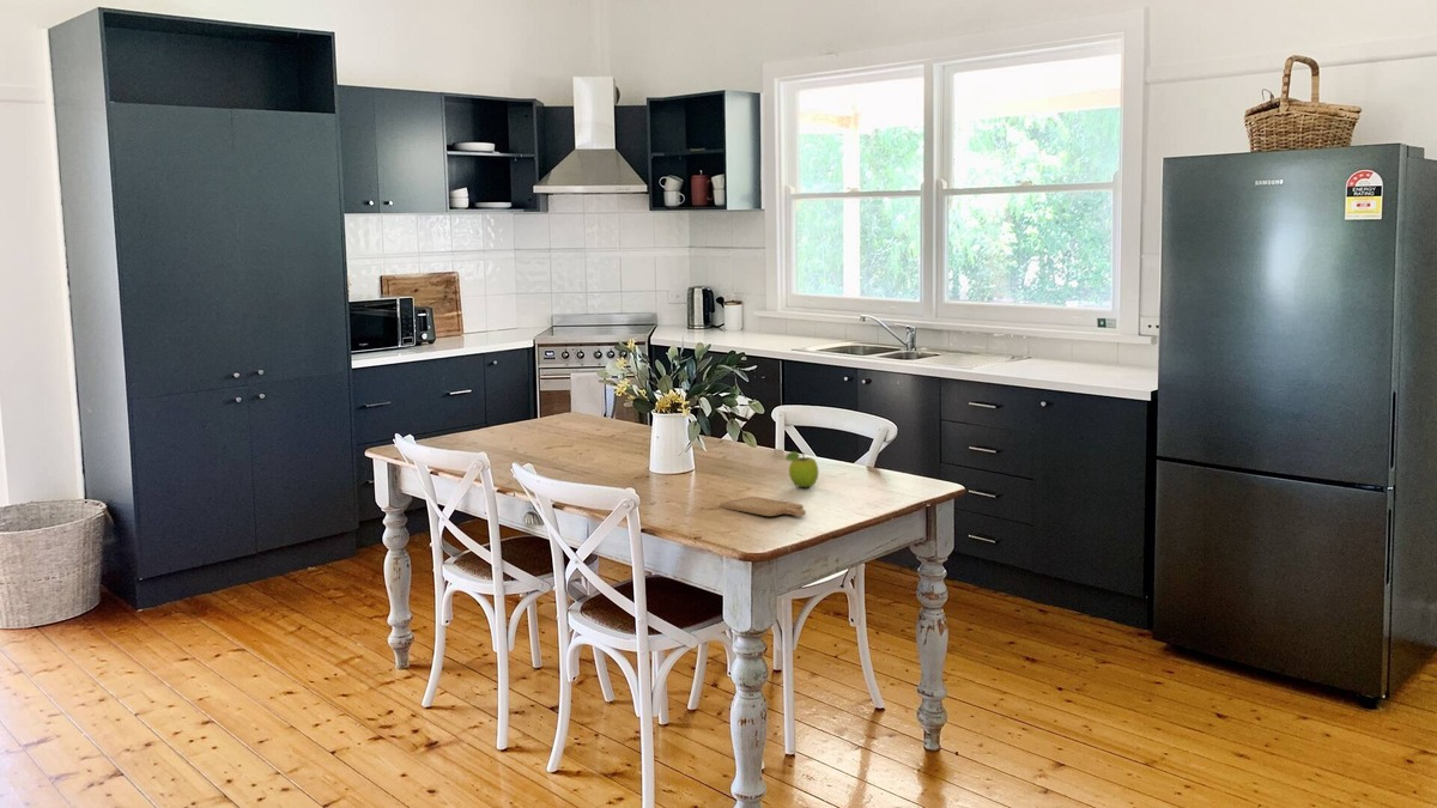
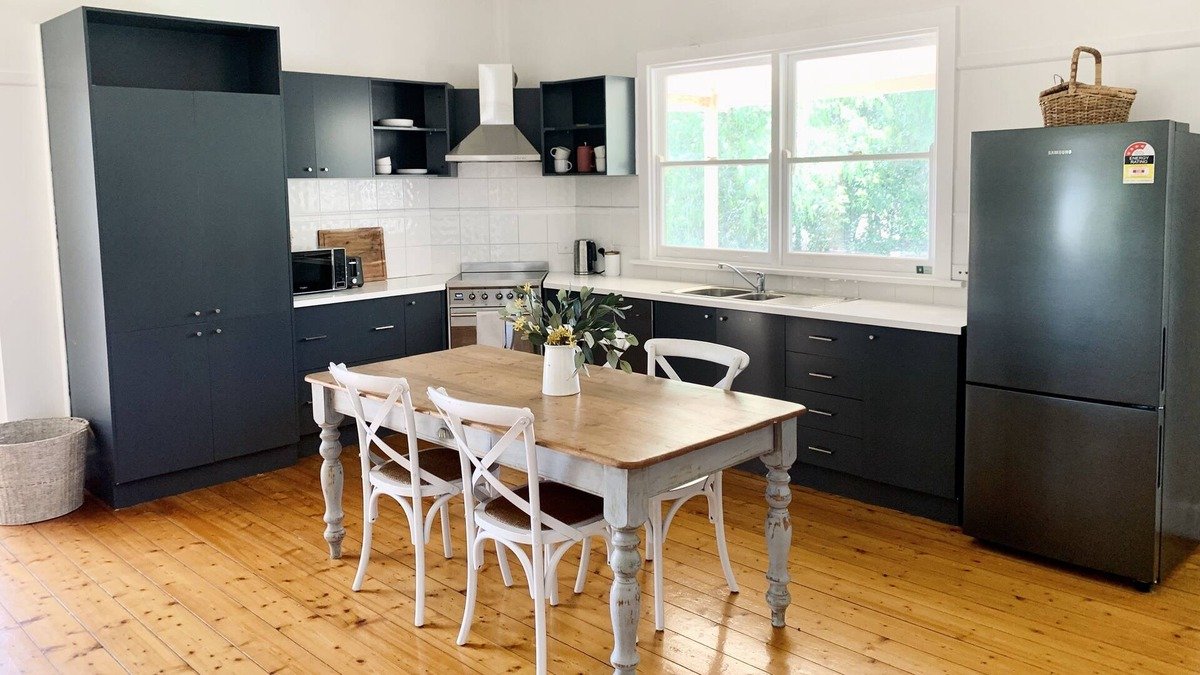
- fruit [784,450,819,488]
- chopping board [718,496,807,517]
